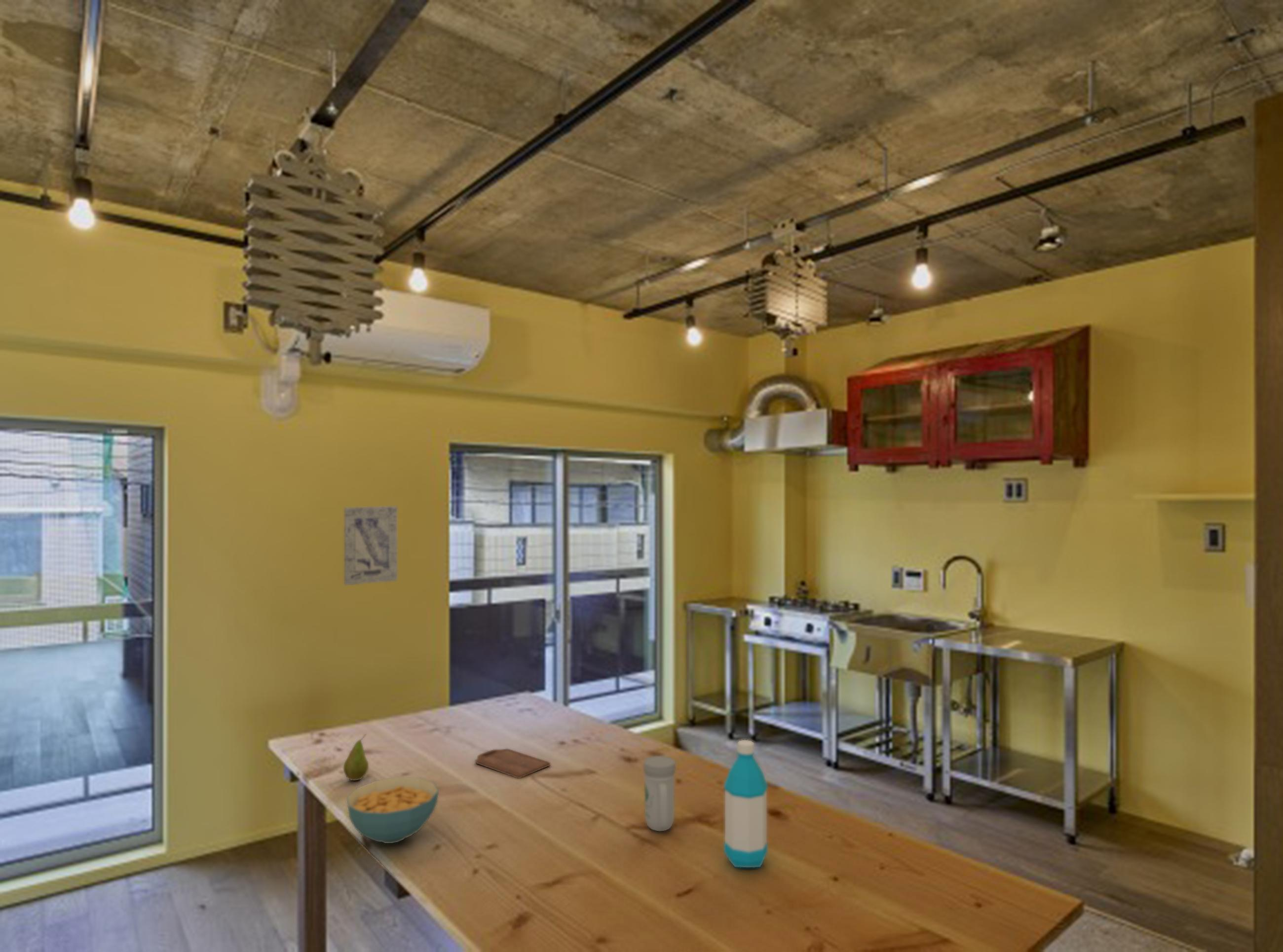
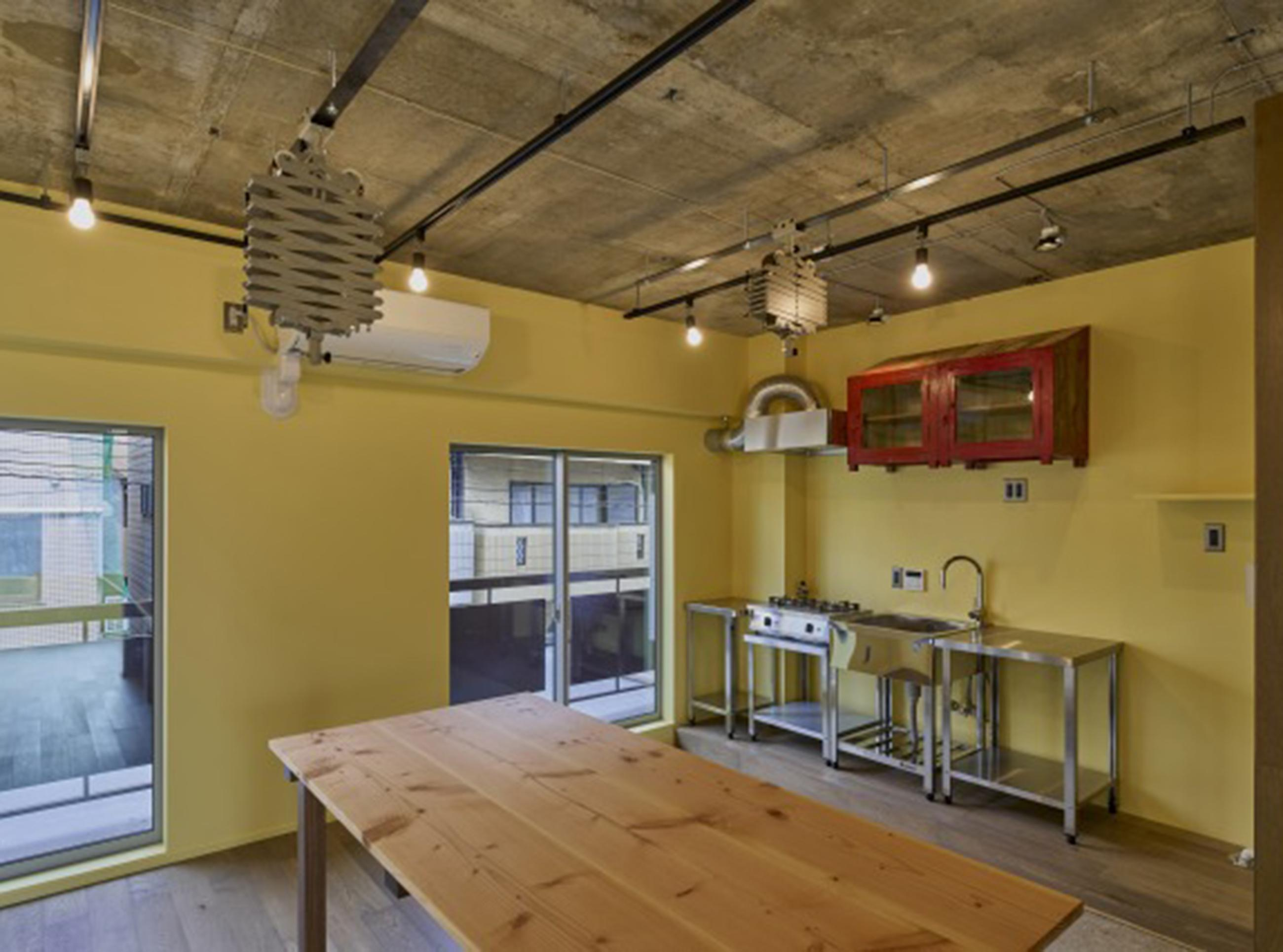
- cutting board [475,748,551,779]
- mug [642,755,677,832]
- fruit [343,733,369,781]
- wall art [343,506,398,586]
- water bottle [723,739,768,868]
- cereal bowl [346,776,439,844]
